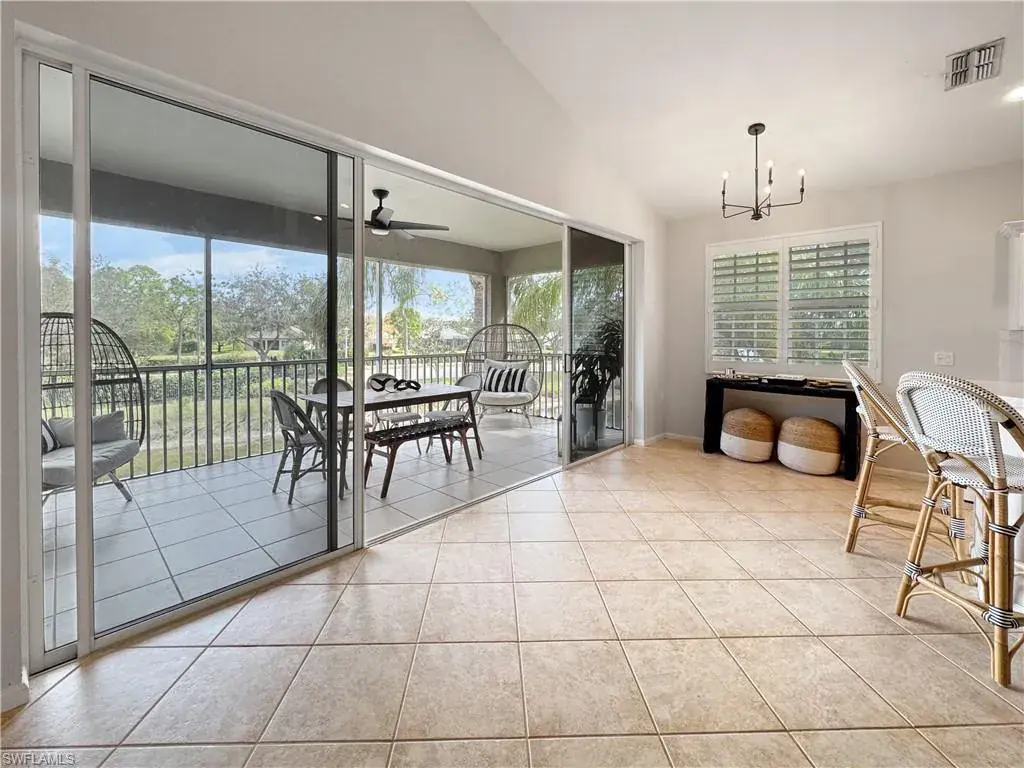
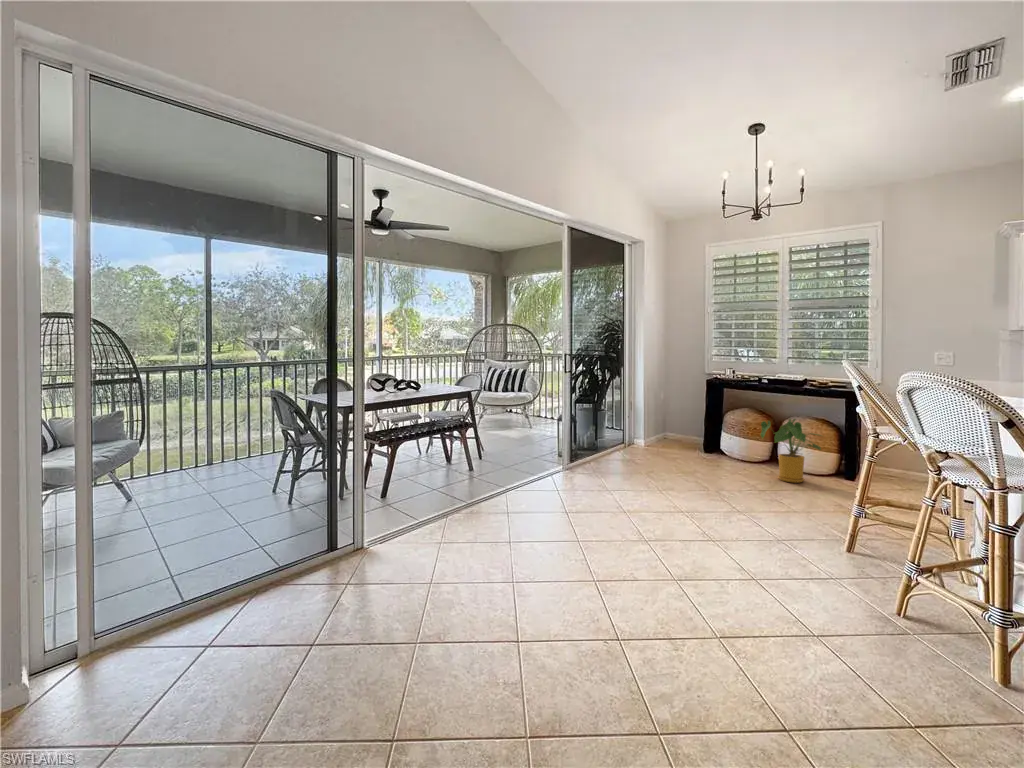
+ house plant [760,417,826,484]
